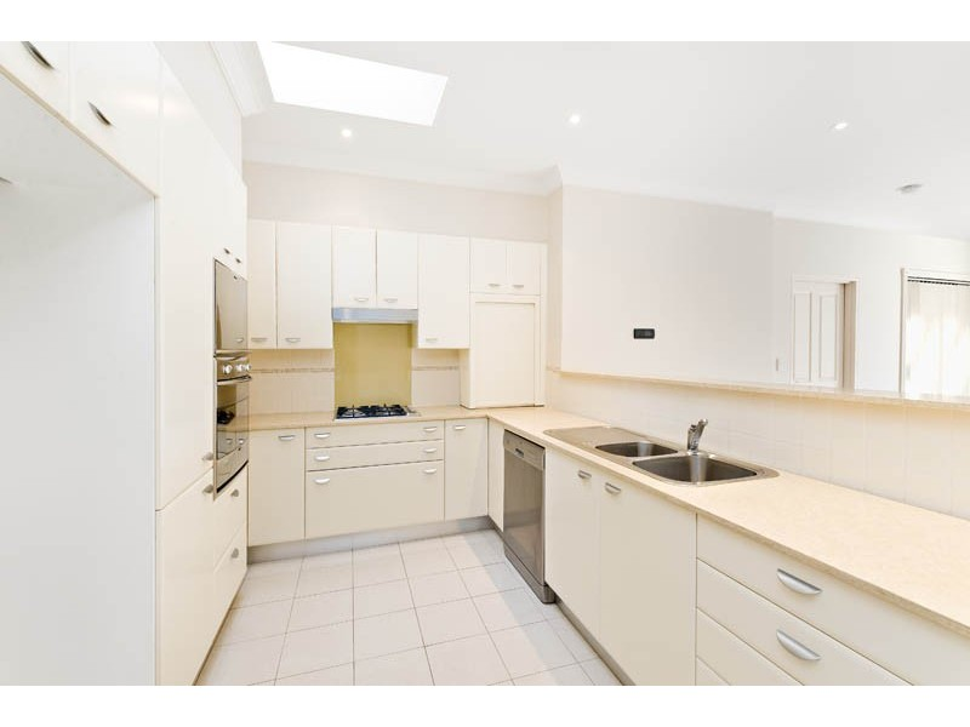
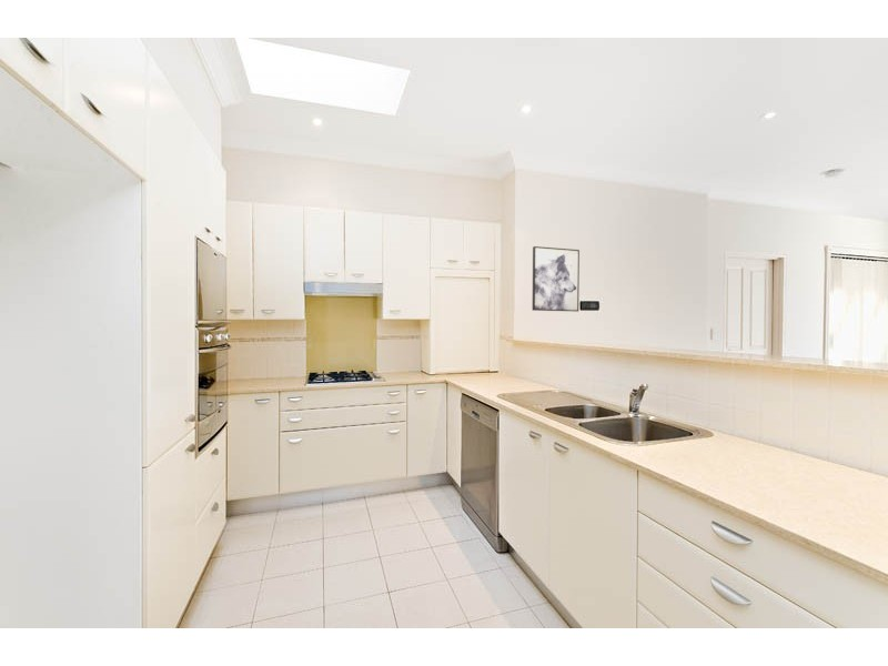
+ wall art [532,245,581,313]
